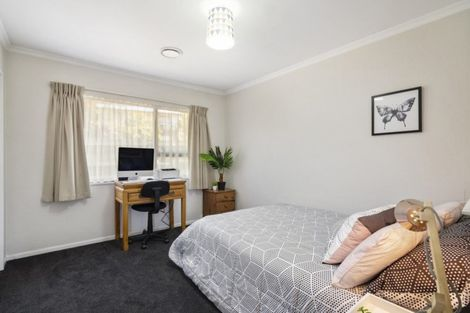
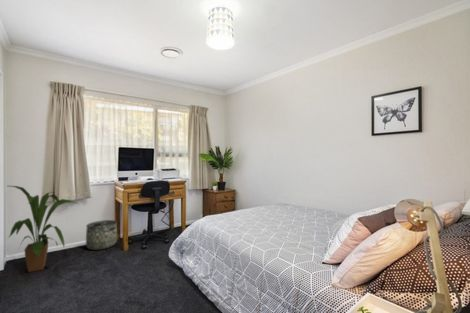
+ basket [85,219,118,251]
+ house plant [7,185,80,273]
